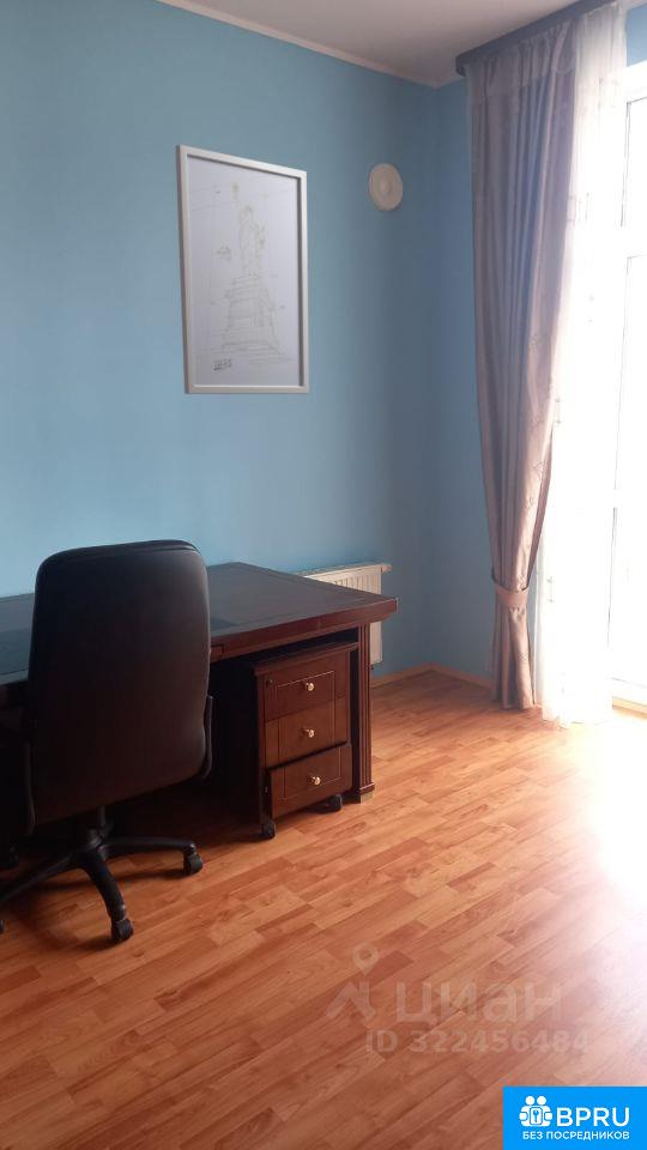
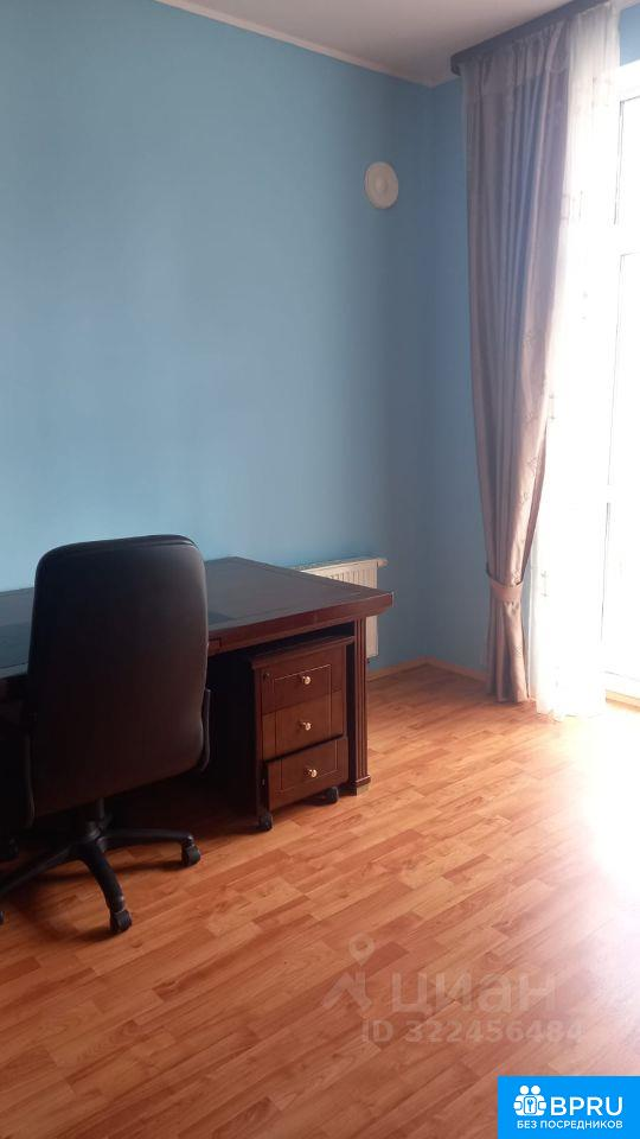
- wall art [174,144,310,395]
